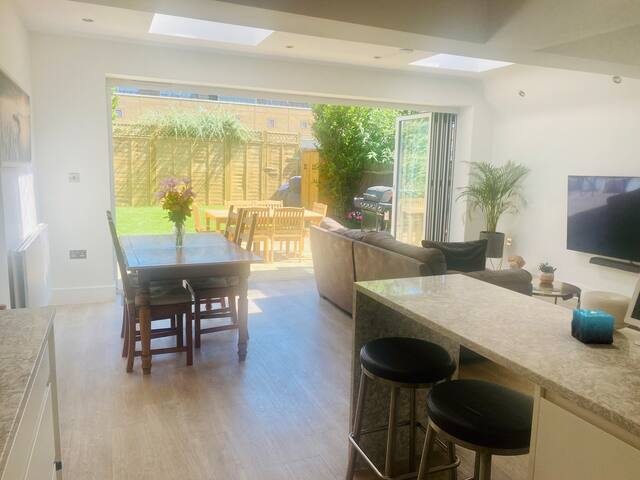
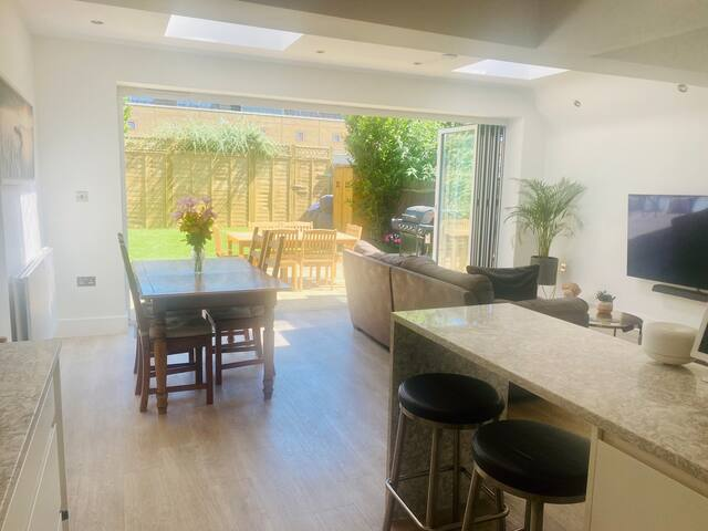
- candle [570,308,616,345]
